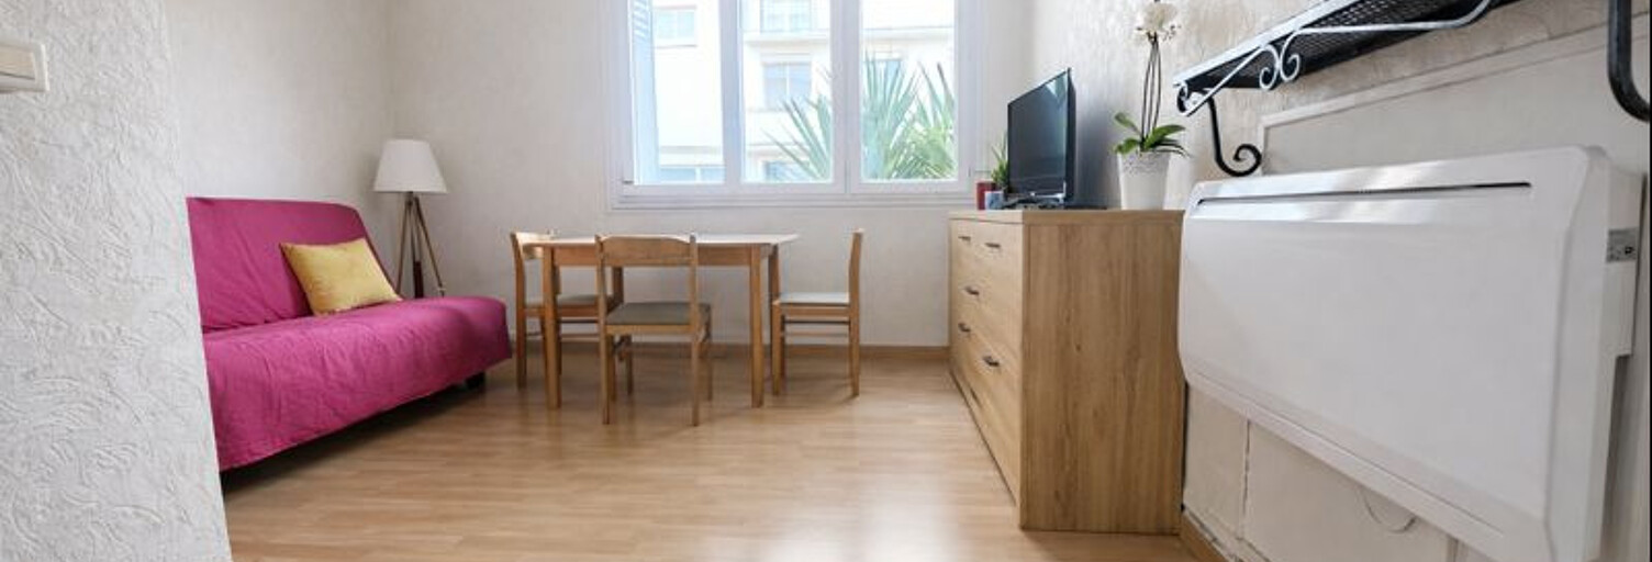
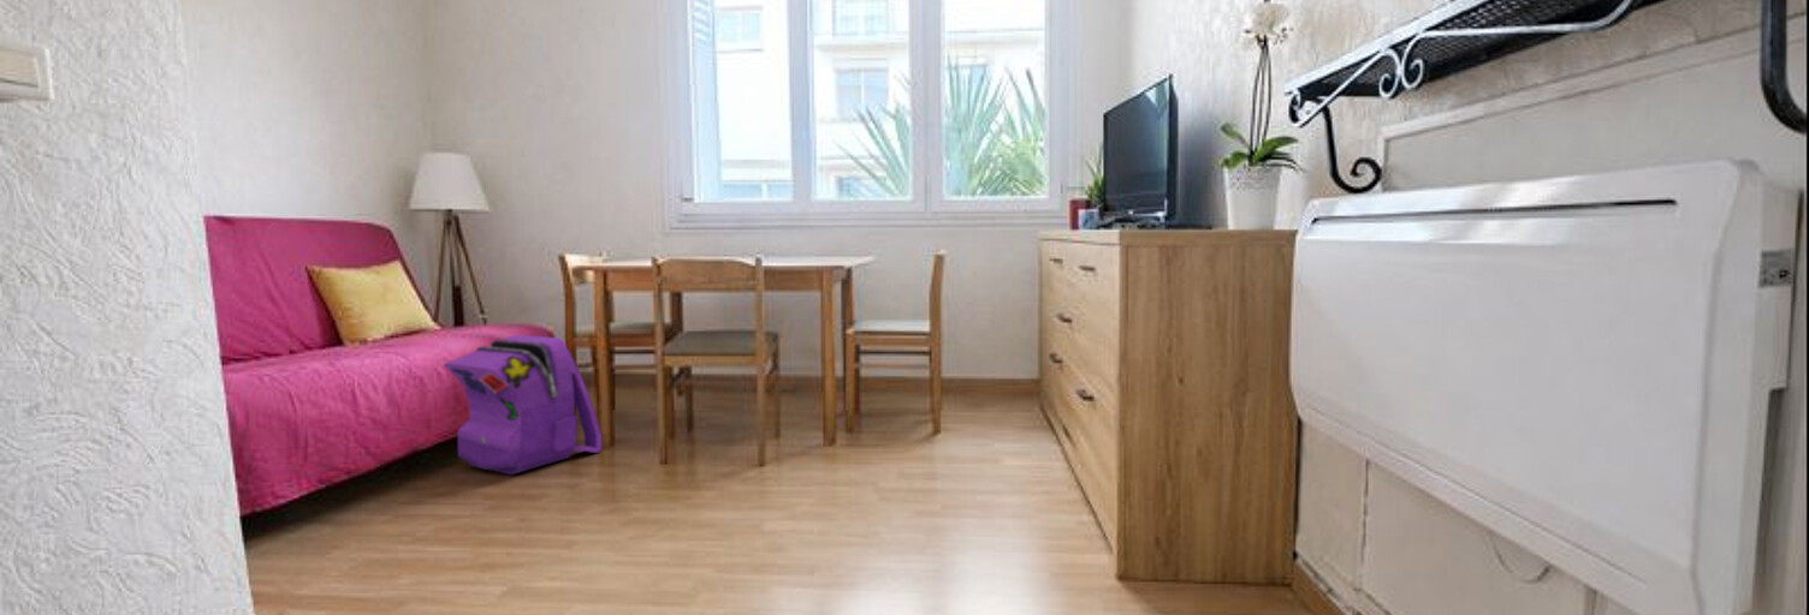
+ backpack [443,334,603,476]
